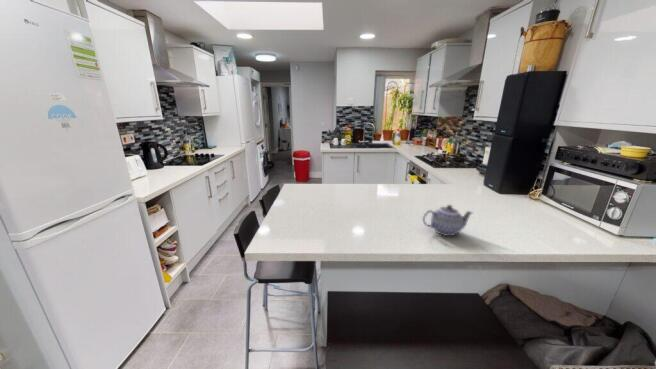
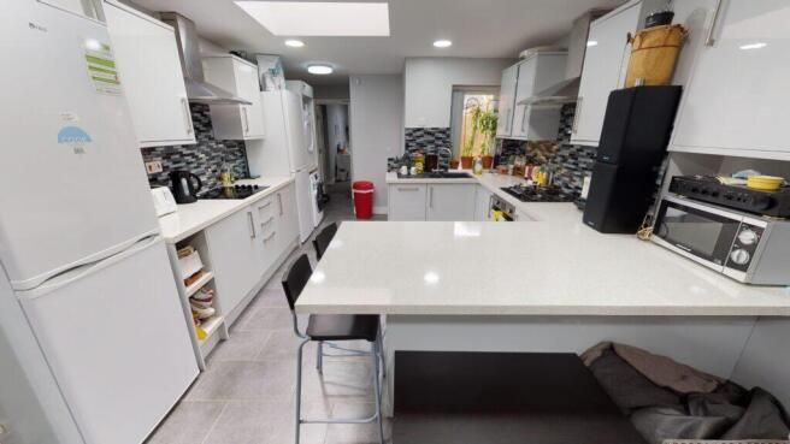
- teapot [422,204,474,237]
